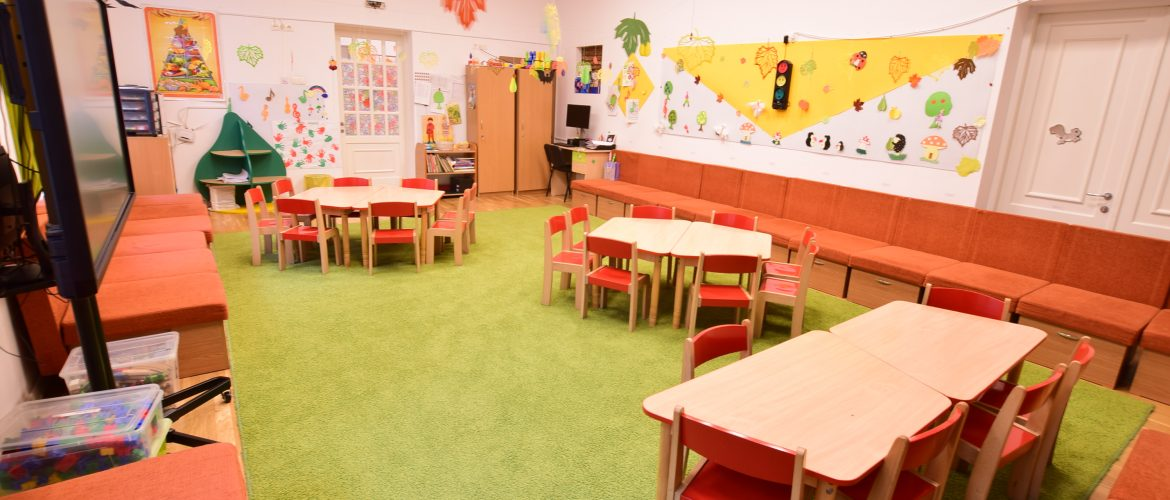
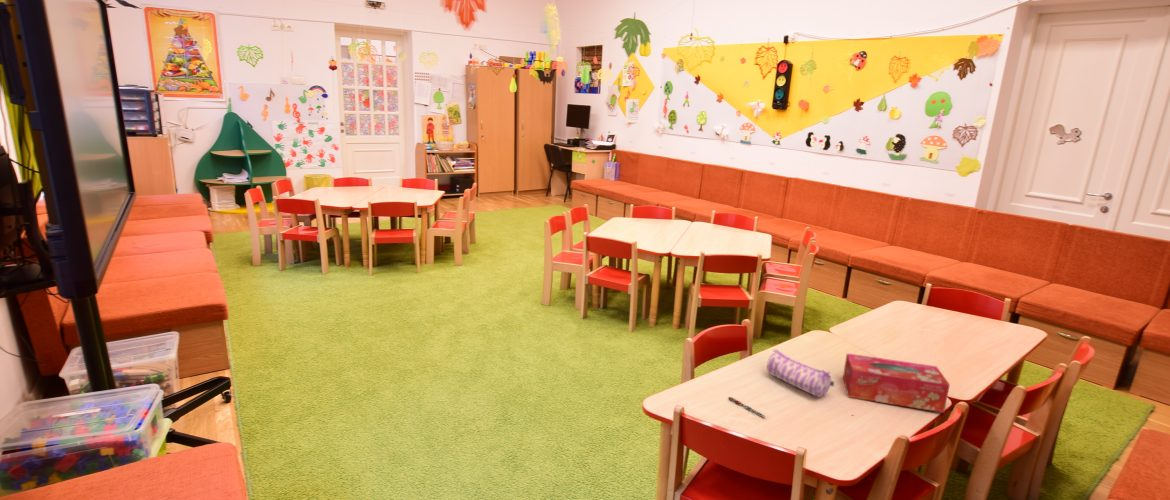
+ pencil case [766,348,835,398]
+ tissue box [842,352,951,414]
+ pen [728,396,767,418]
